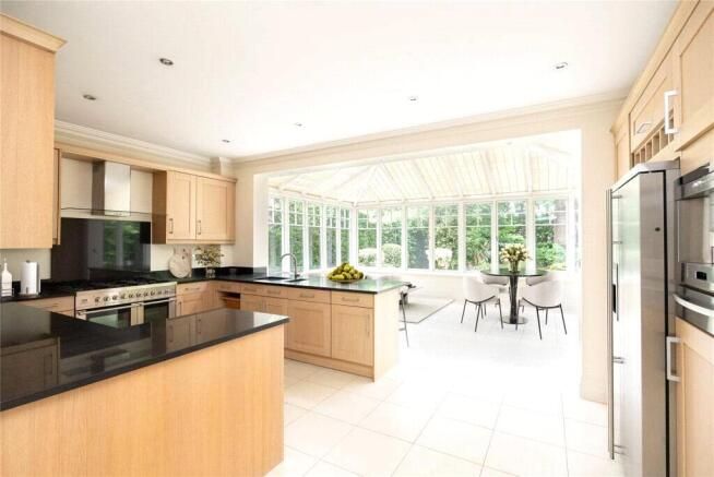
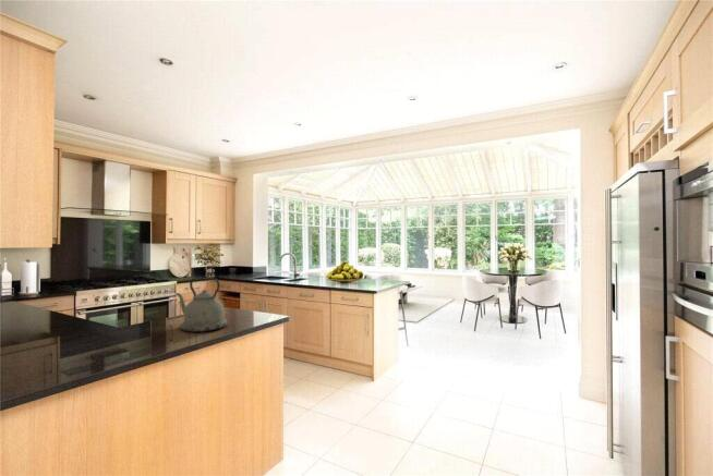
+ kettle [176,277,228,333]
